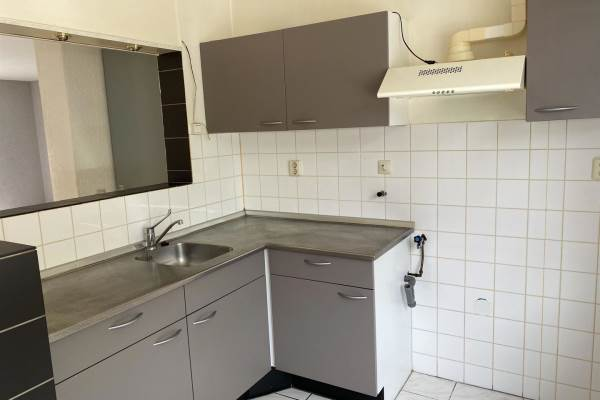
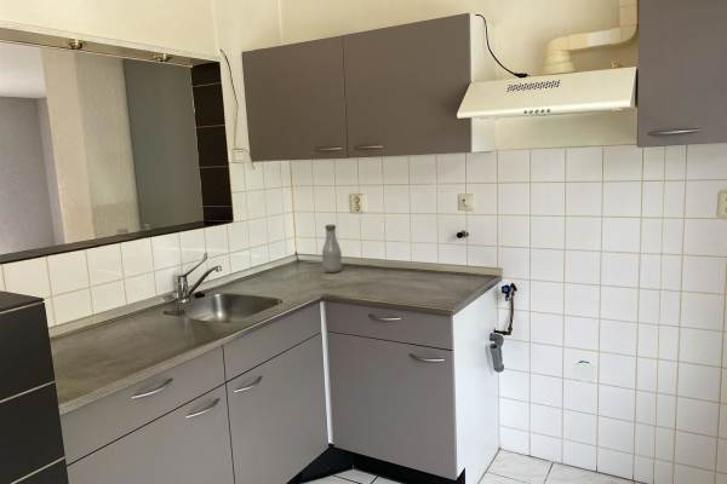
+ bottle [321,224,343,273]
